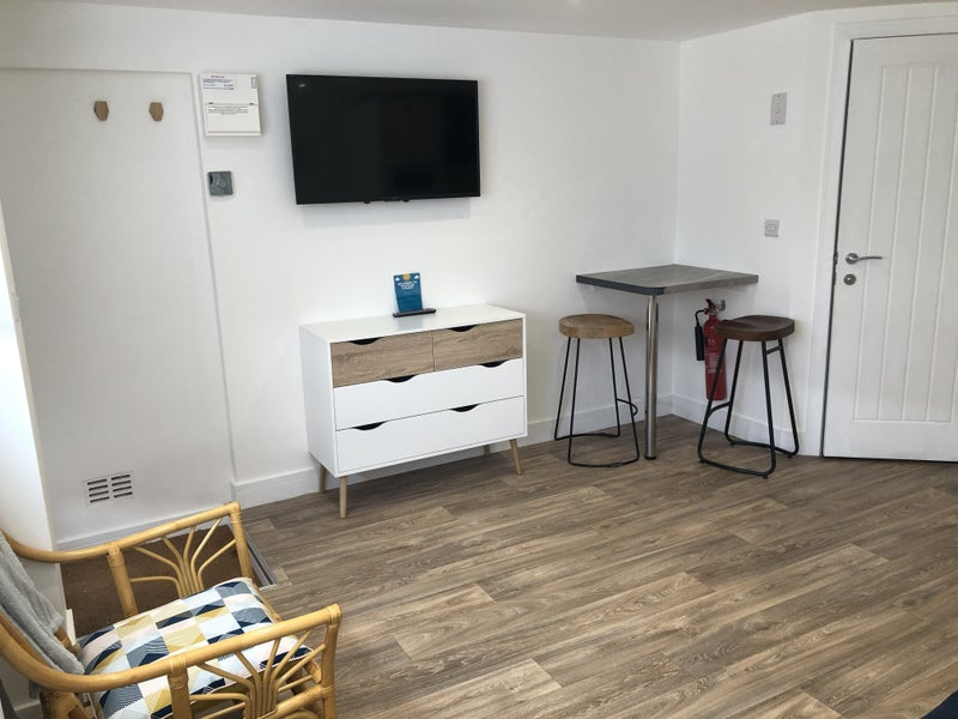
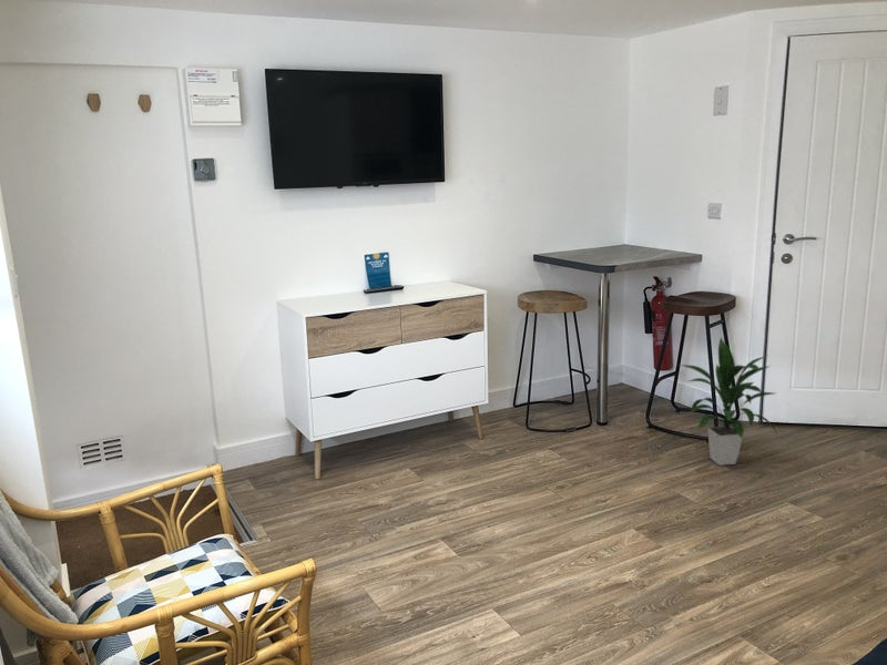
+ indoor plant [677,337,778,467]
